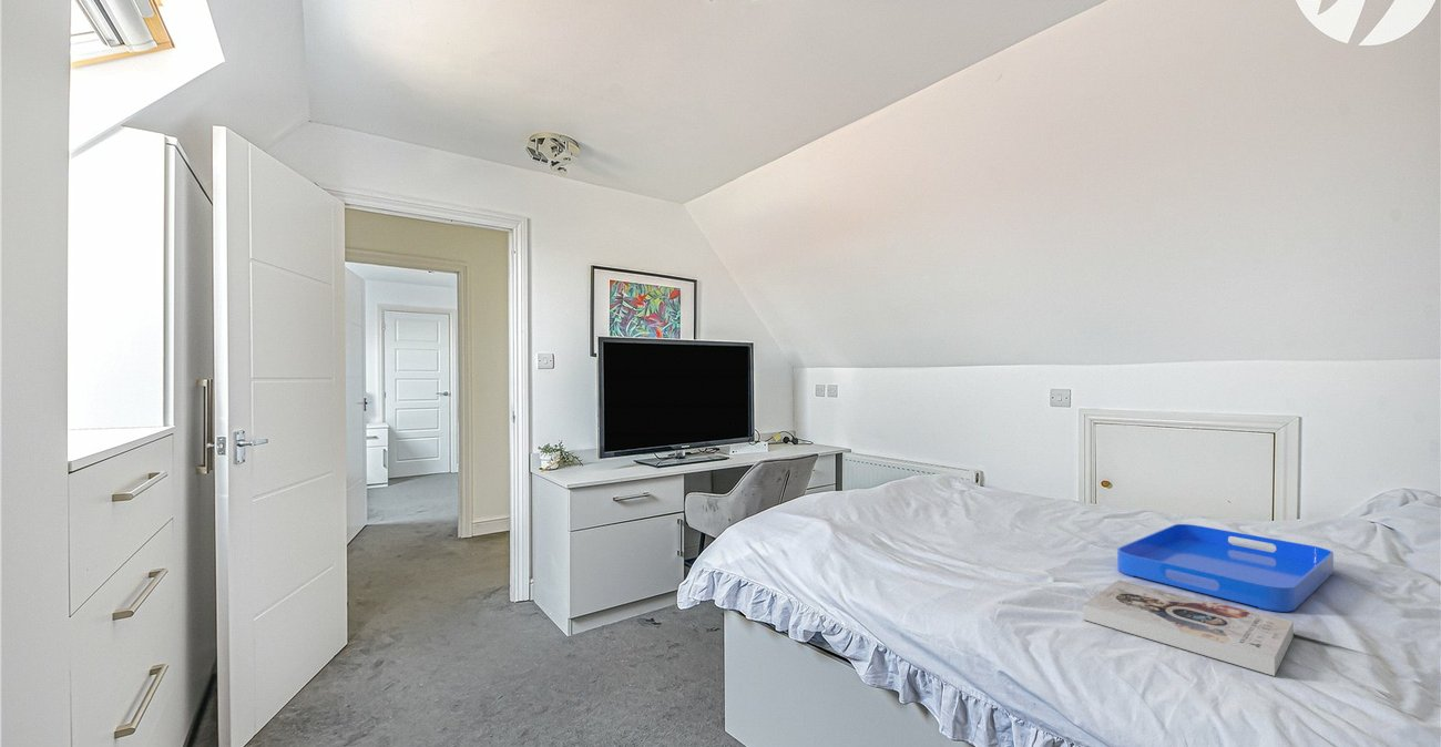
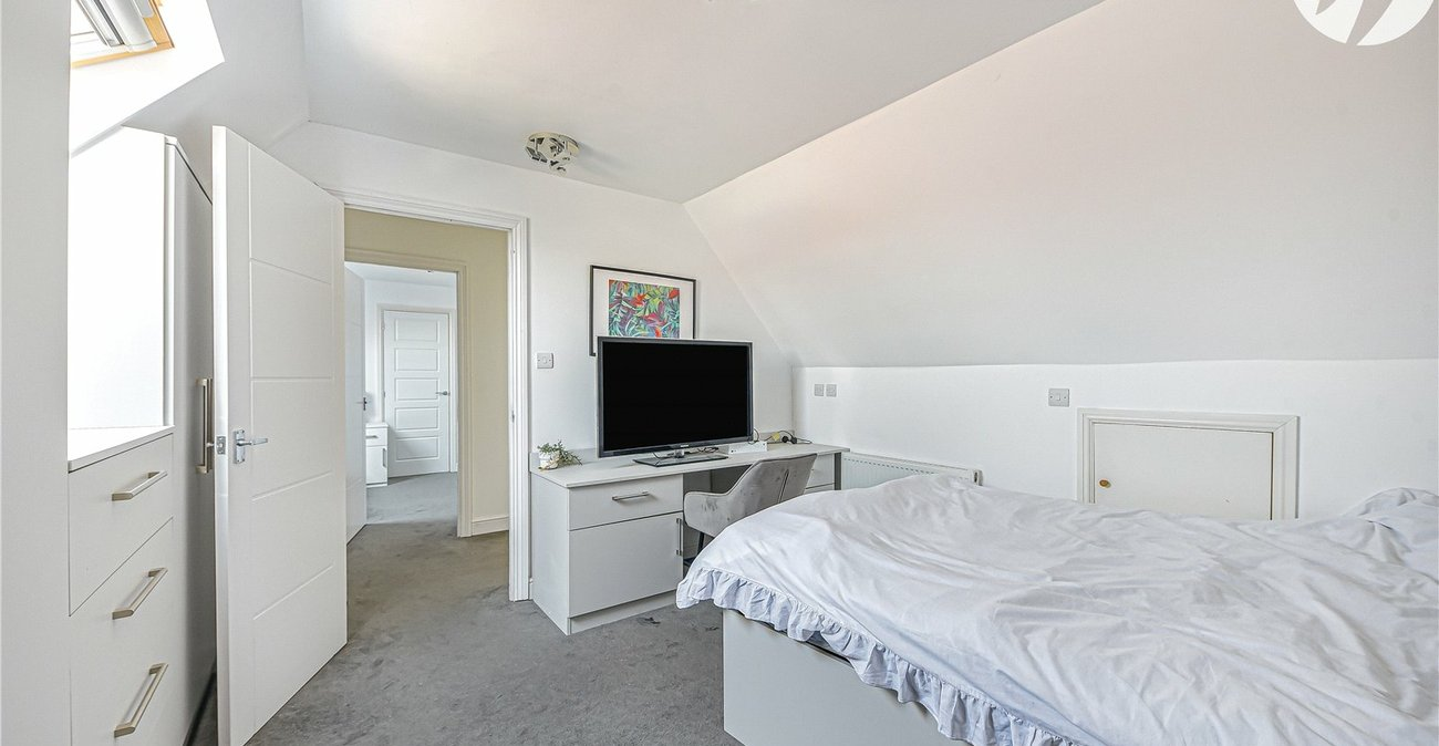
- serving tray [1116,523,1335,613]
- book [1082,579,1295,677]
